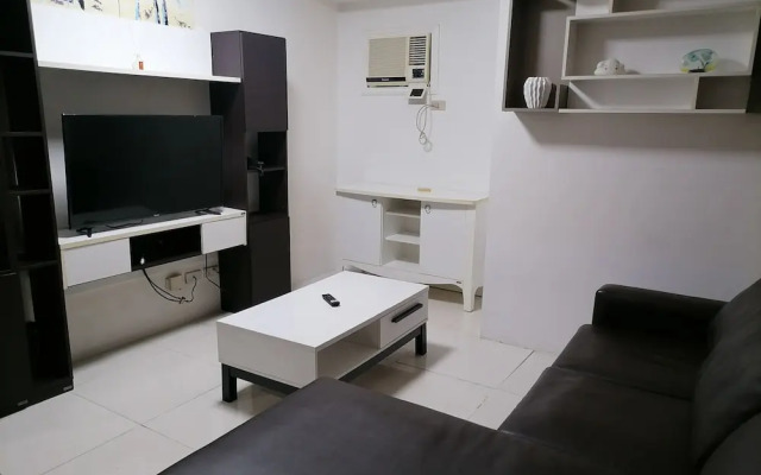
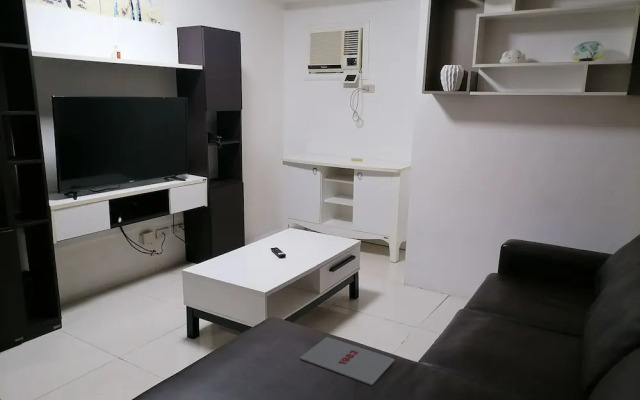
+ magazine [299,336,396,386]
